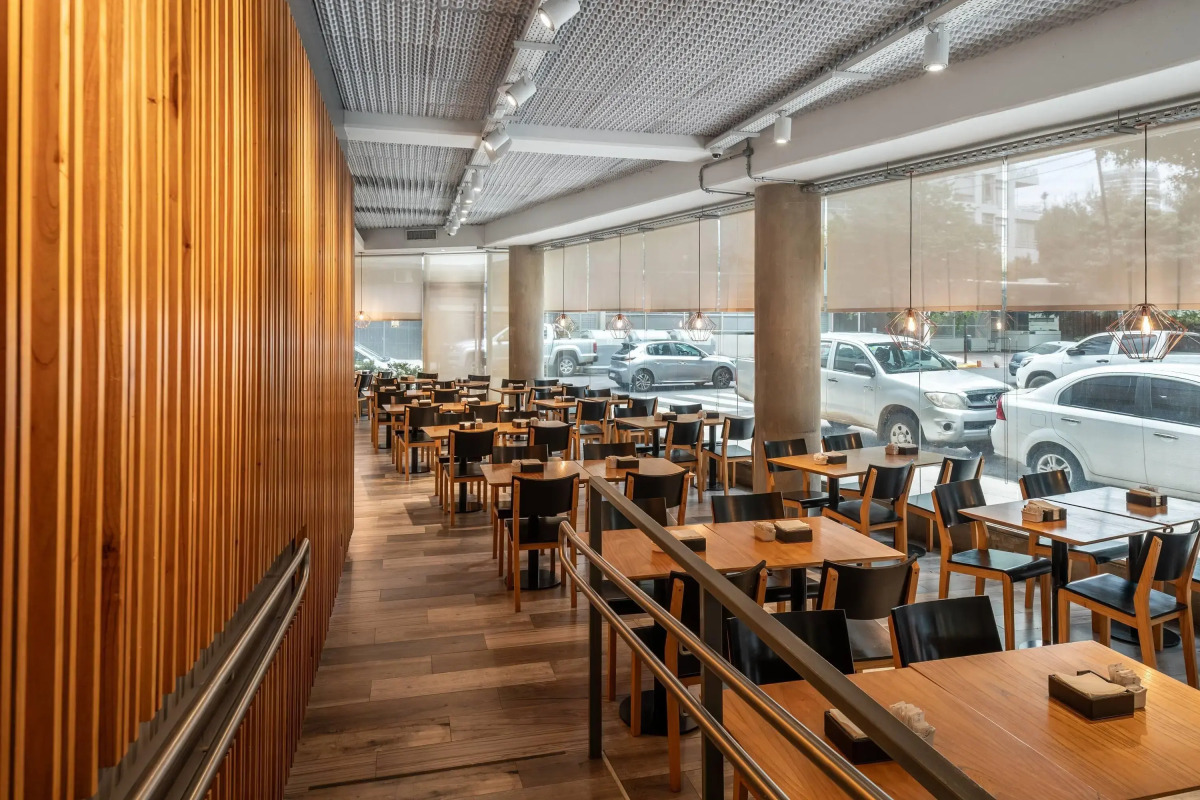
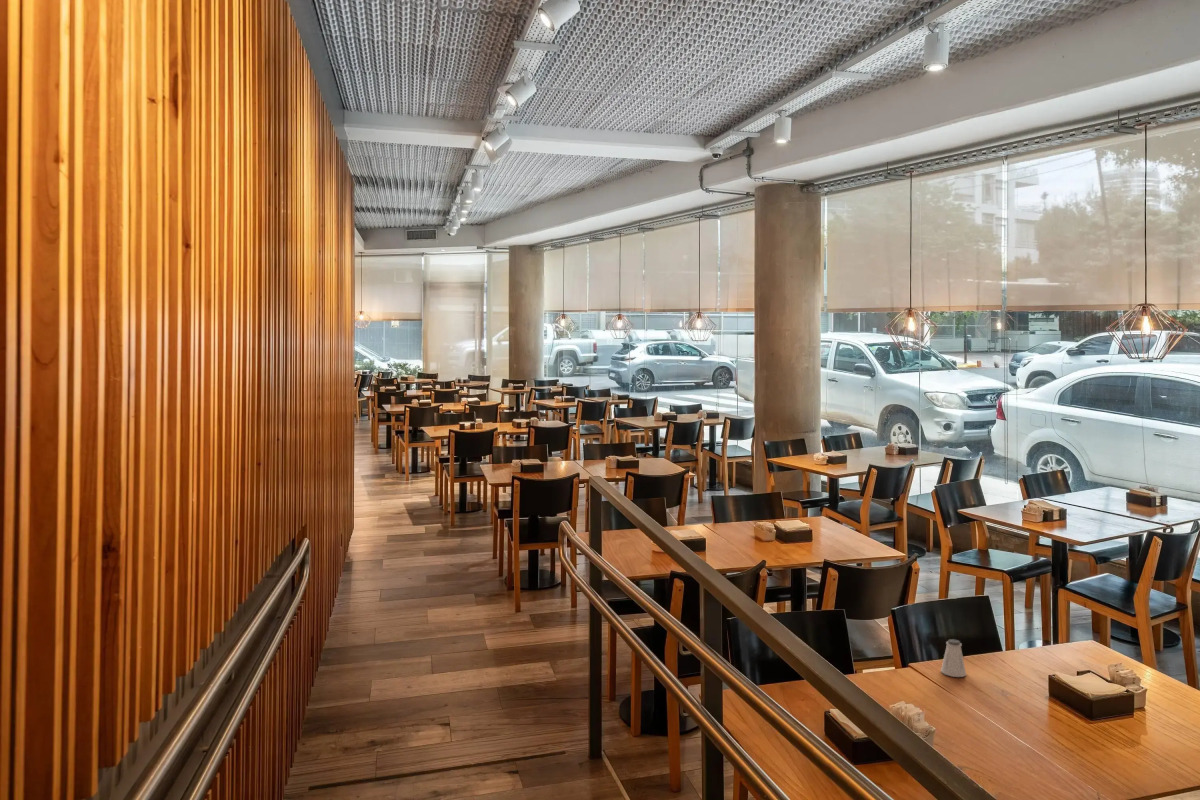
+ saltshaker [940,638,967,678]
